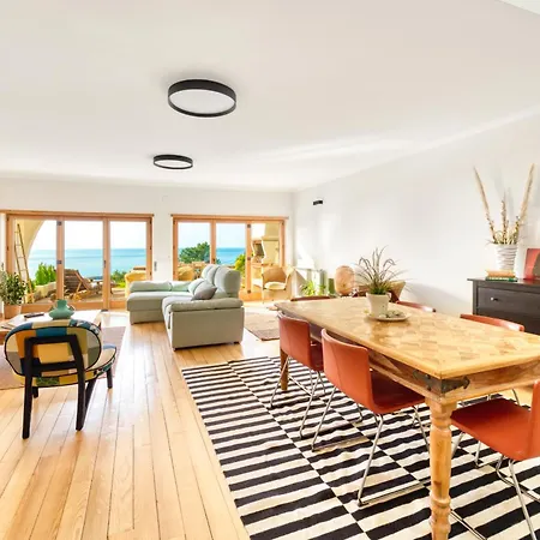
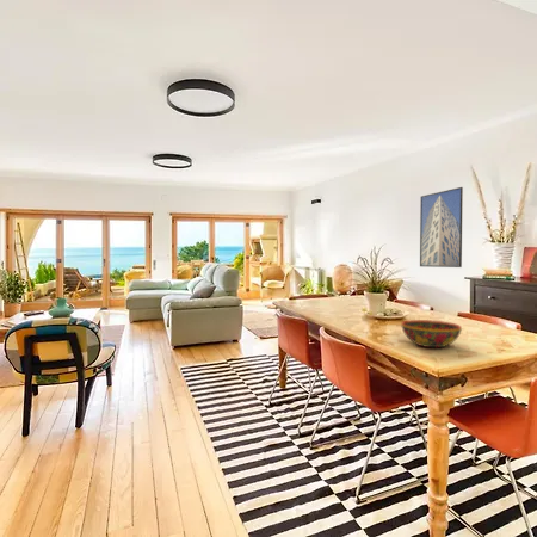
+ bowl [400,319,463,348]
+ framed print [419,186,464,268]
